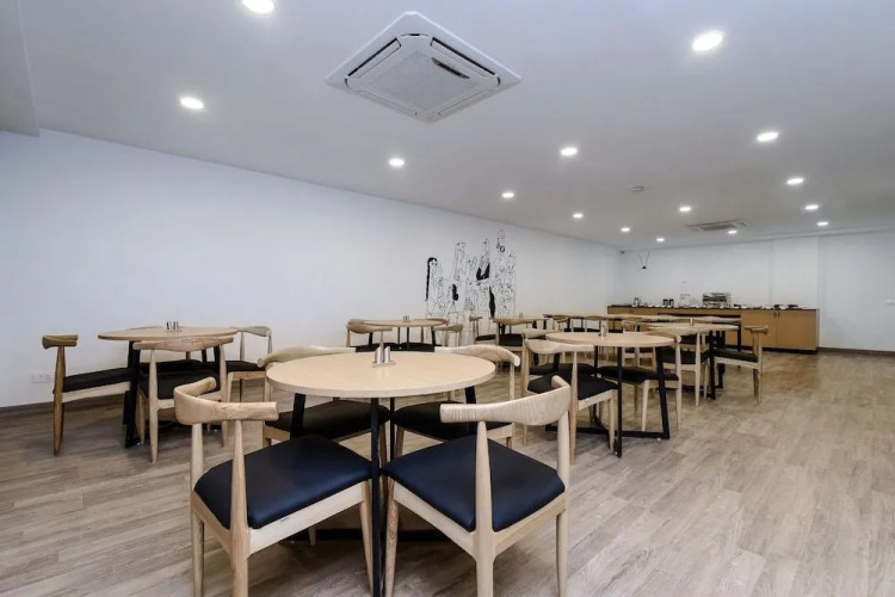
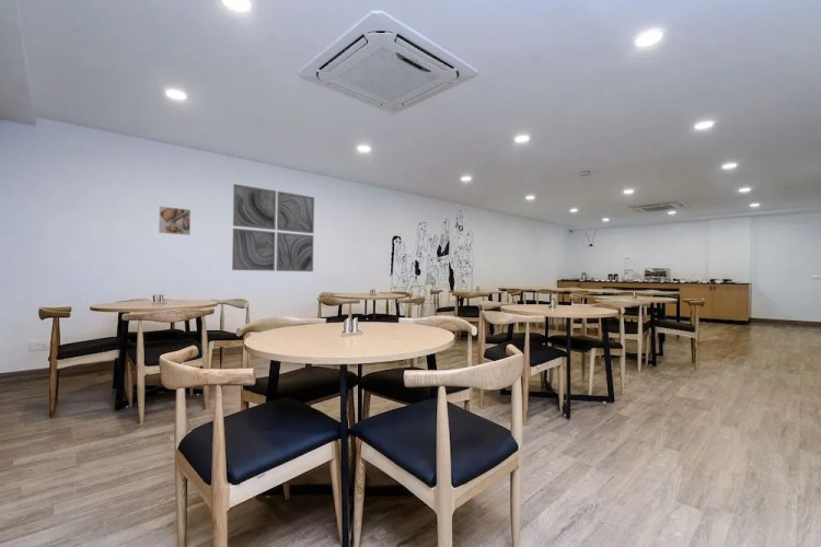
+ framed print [158,206,192,236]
+ wall art [231,183,315,272]
